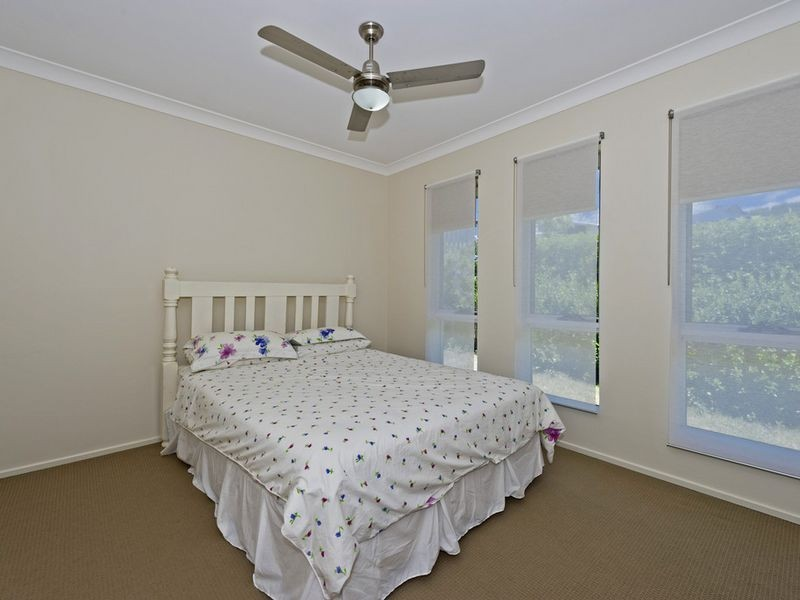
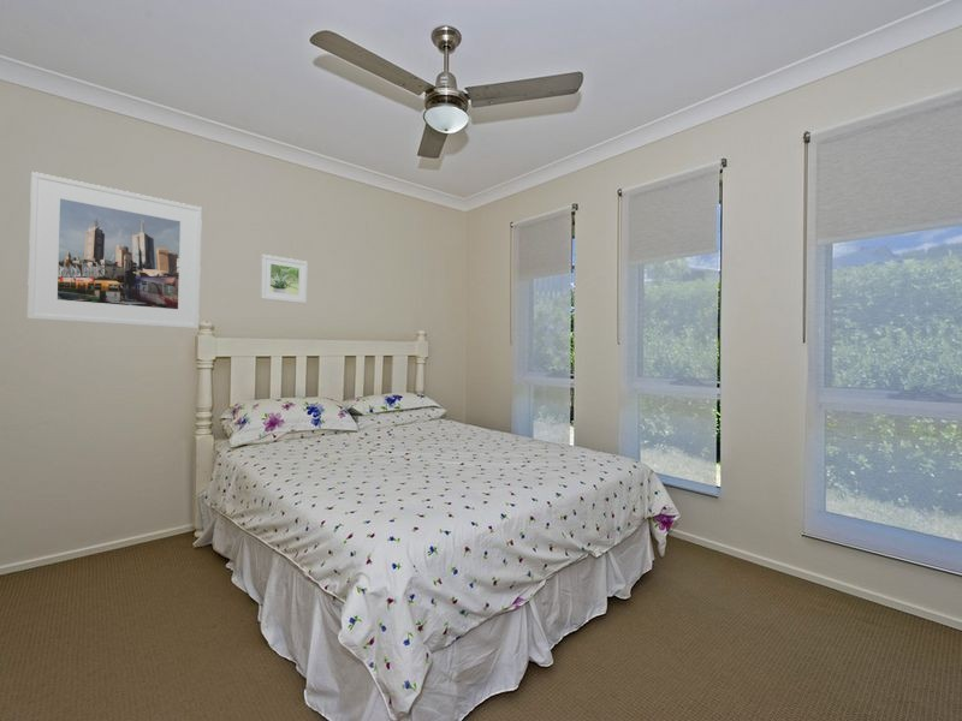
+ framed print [260,254,308,305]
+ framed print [26,171,203,329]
